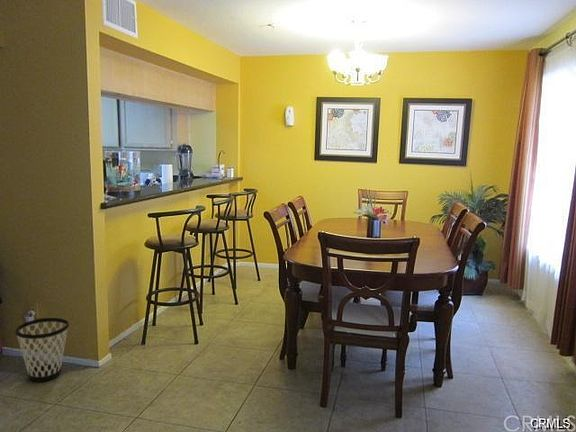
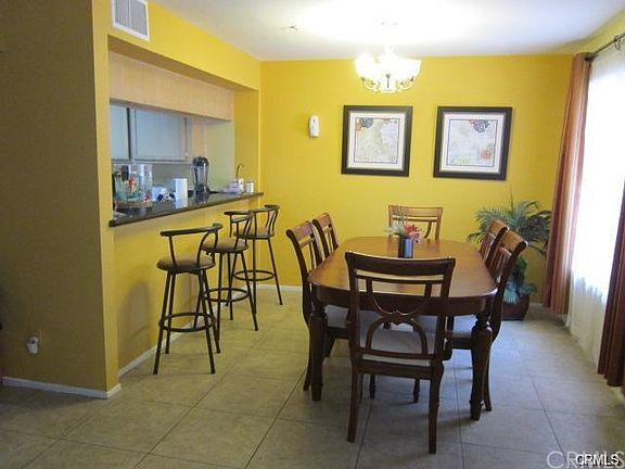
- wastebasket [14,317,70,383]
